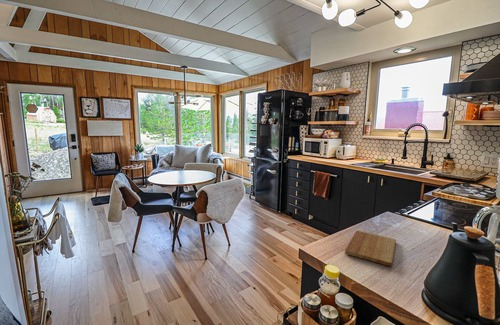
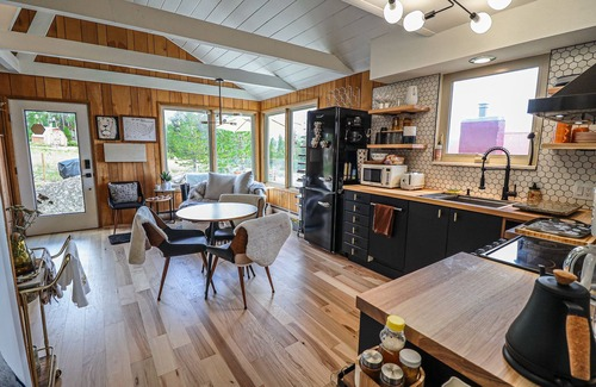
- cutting board [344,230,397,267]
